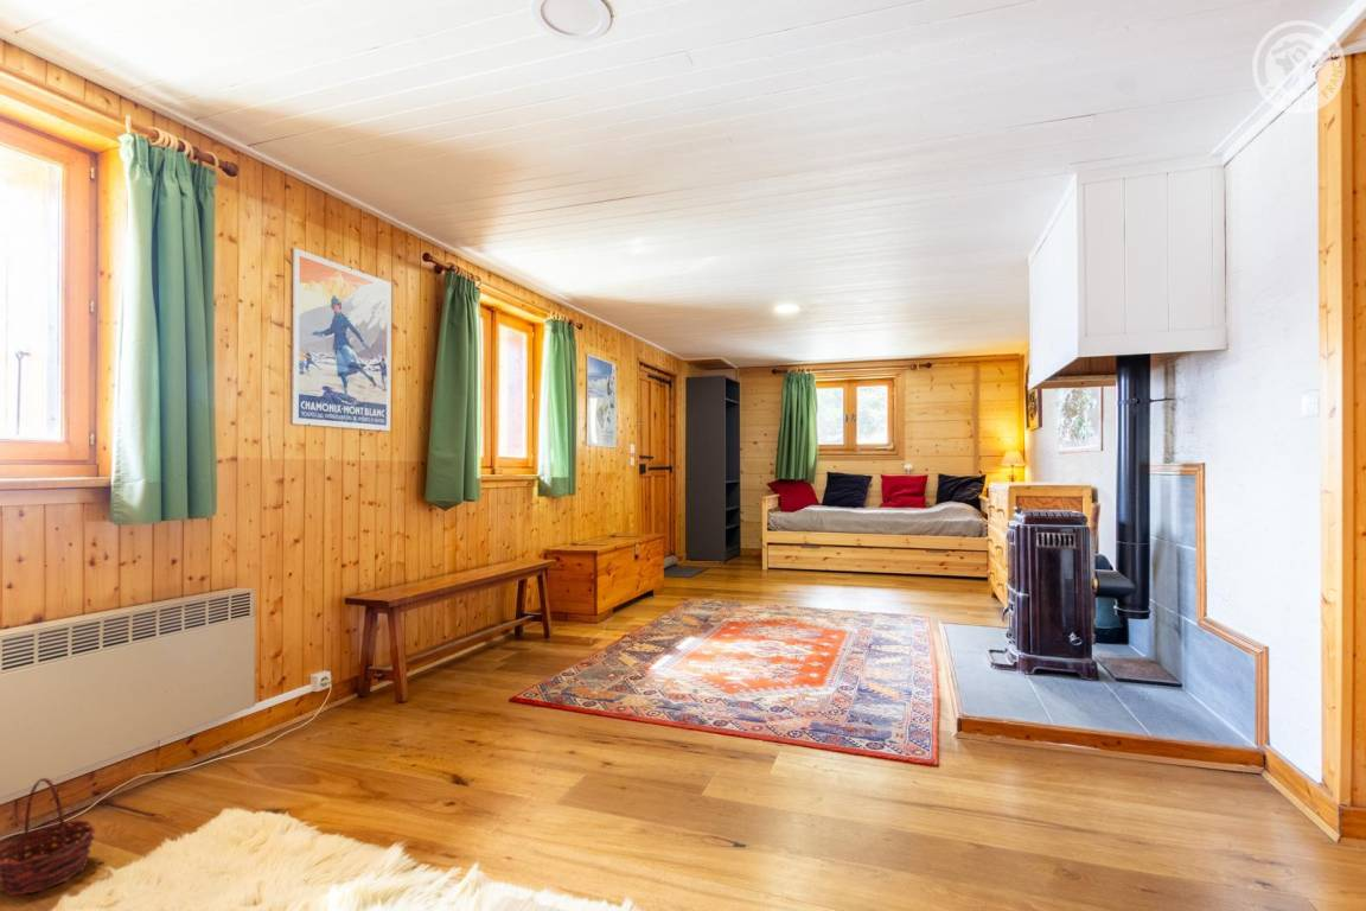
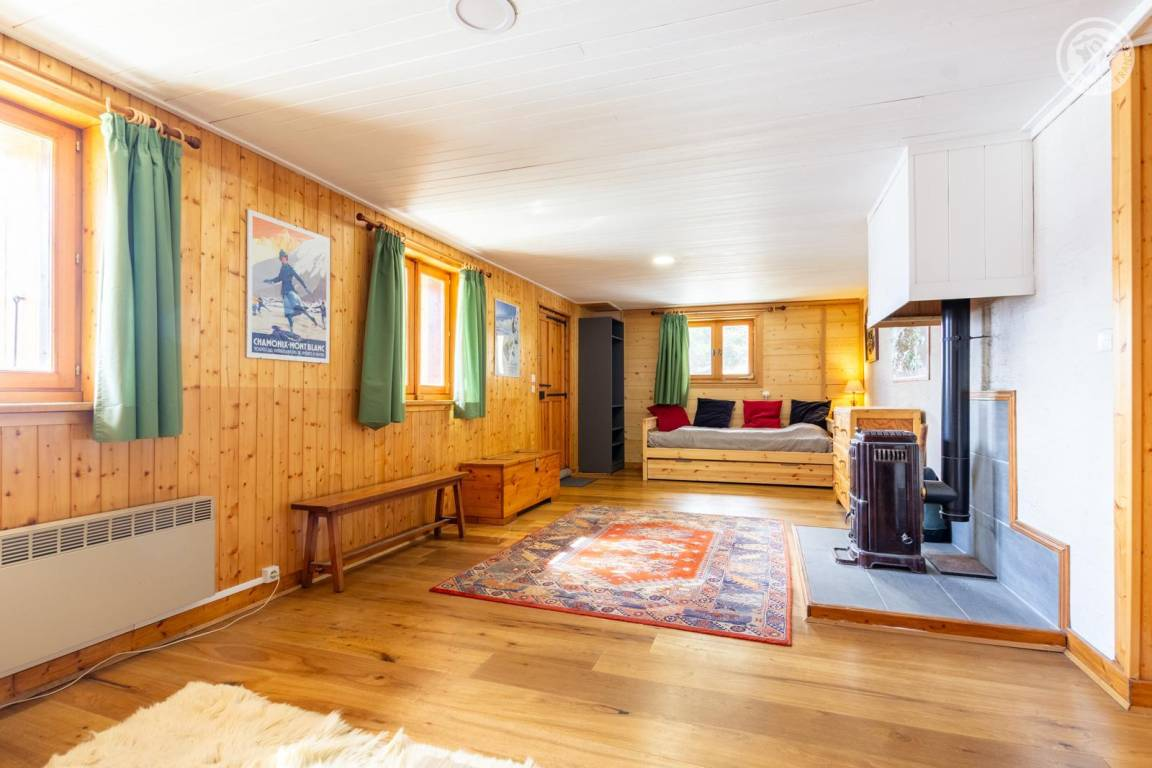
- basket [0,777,97,897]
